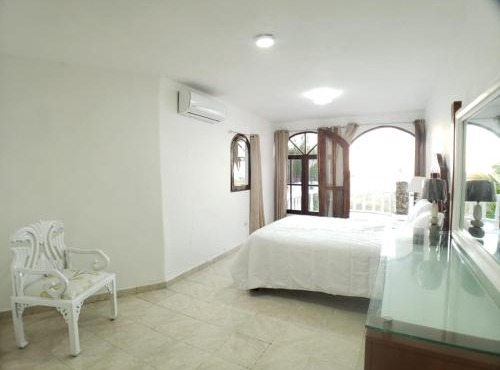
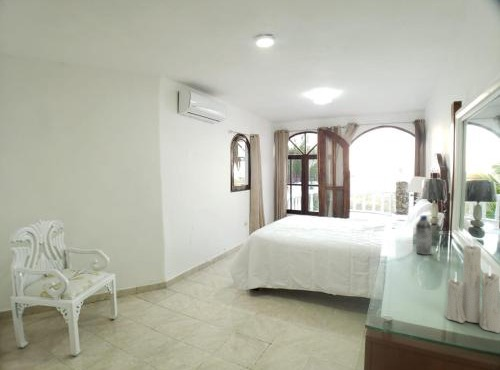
+ candle [444,235,500,334]
+ water bottle [415,214,433,256]
